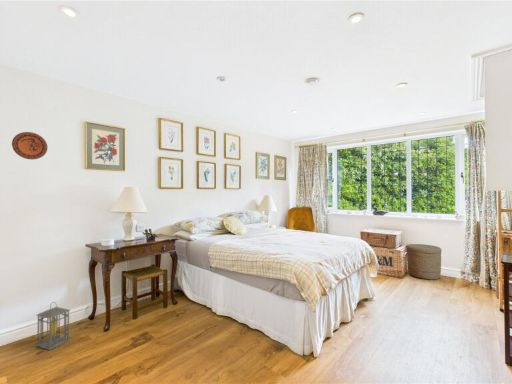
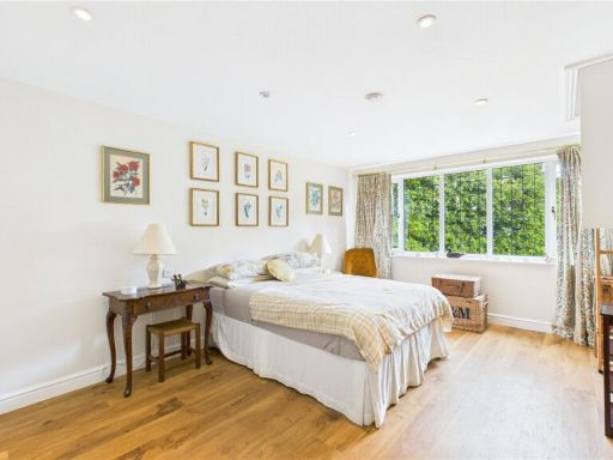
- decorative plate [11,131,48,160]
- lantern [35,301,71,351]
- woven basket [405,243,443,281]
